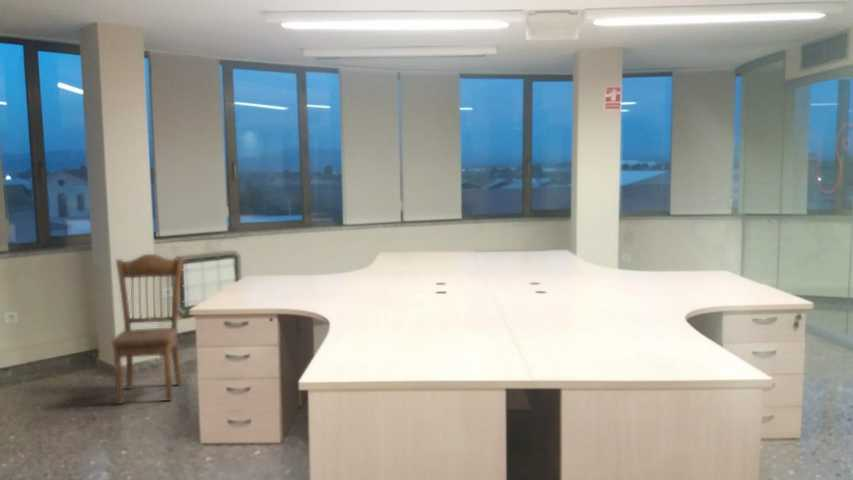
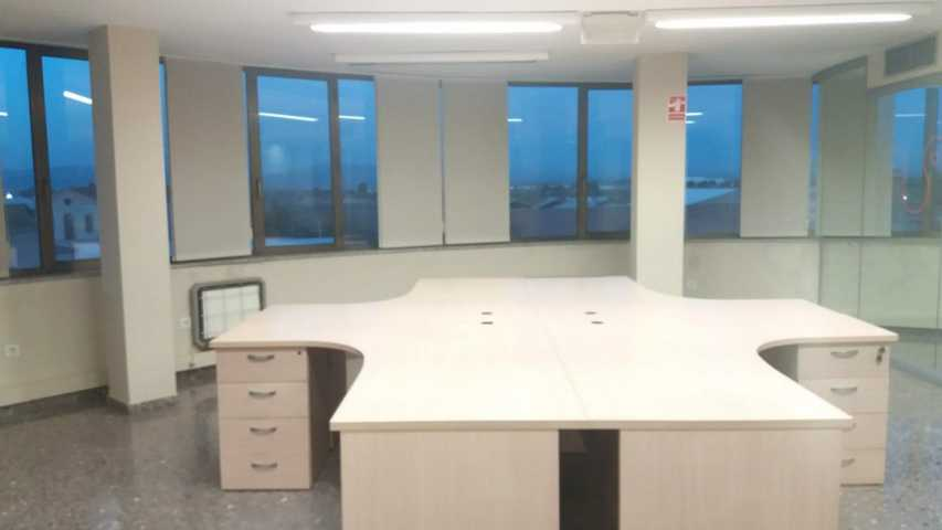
- dining chair [111,253,185,405]
